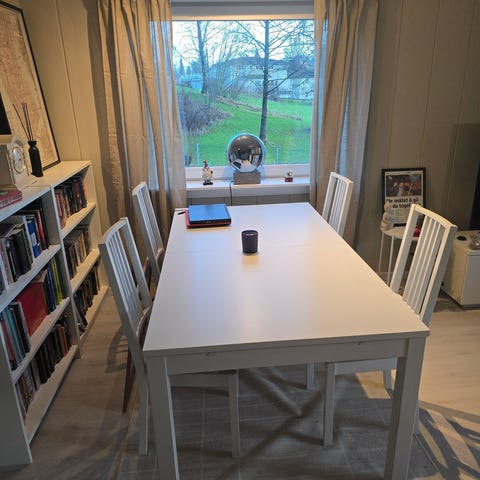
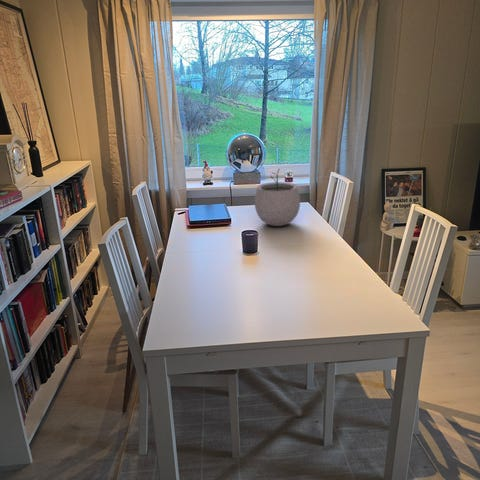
+ plant pot [254,167,301,227]
